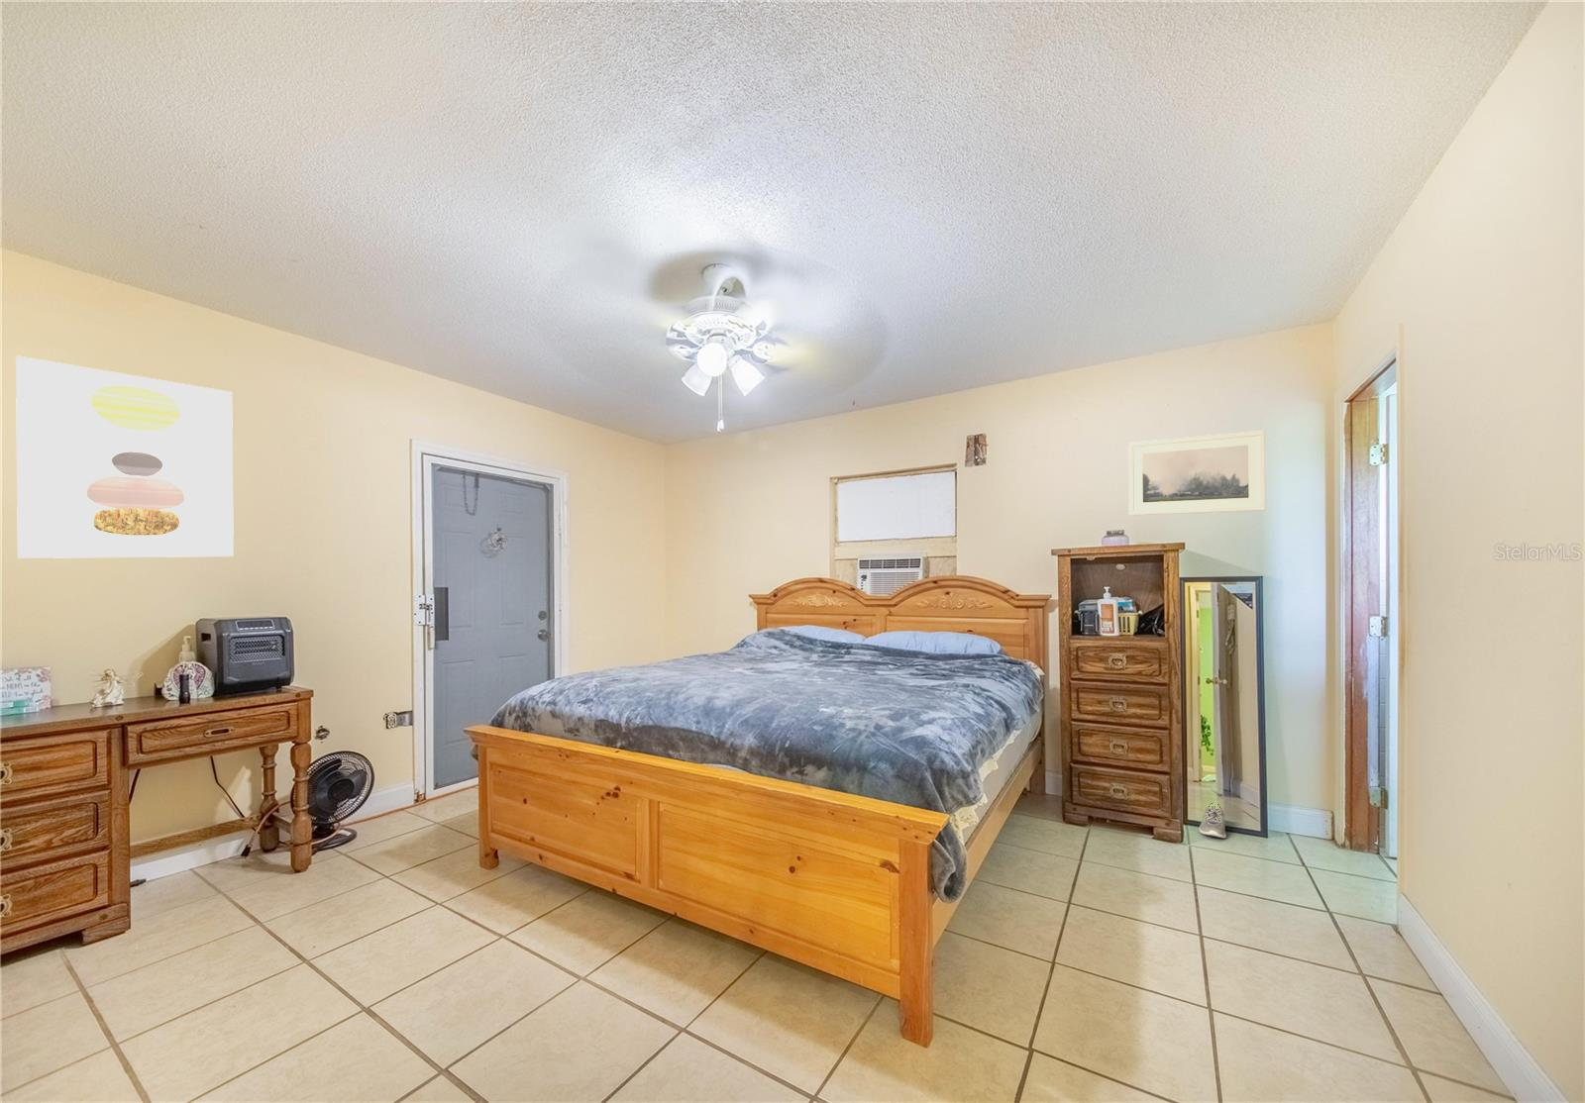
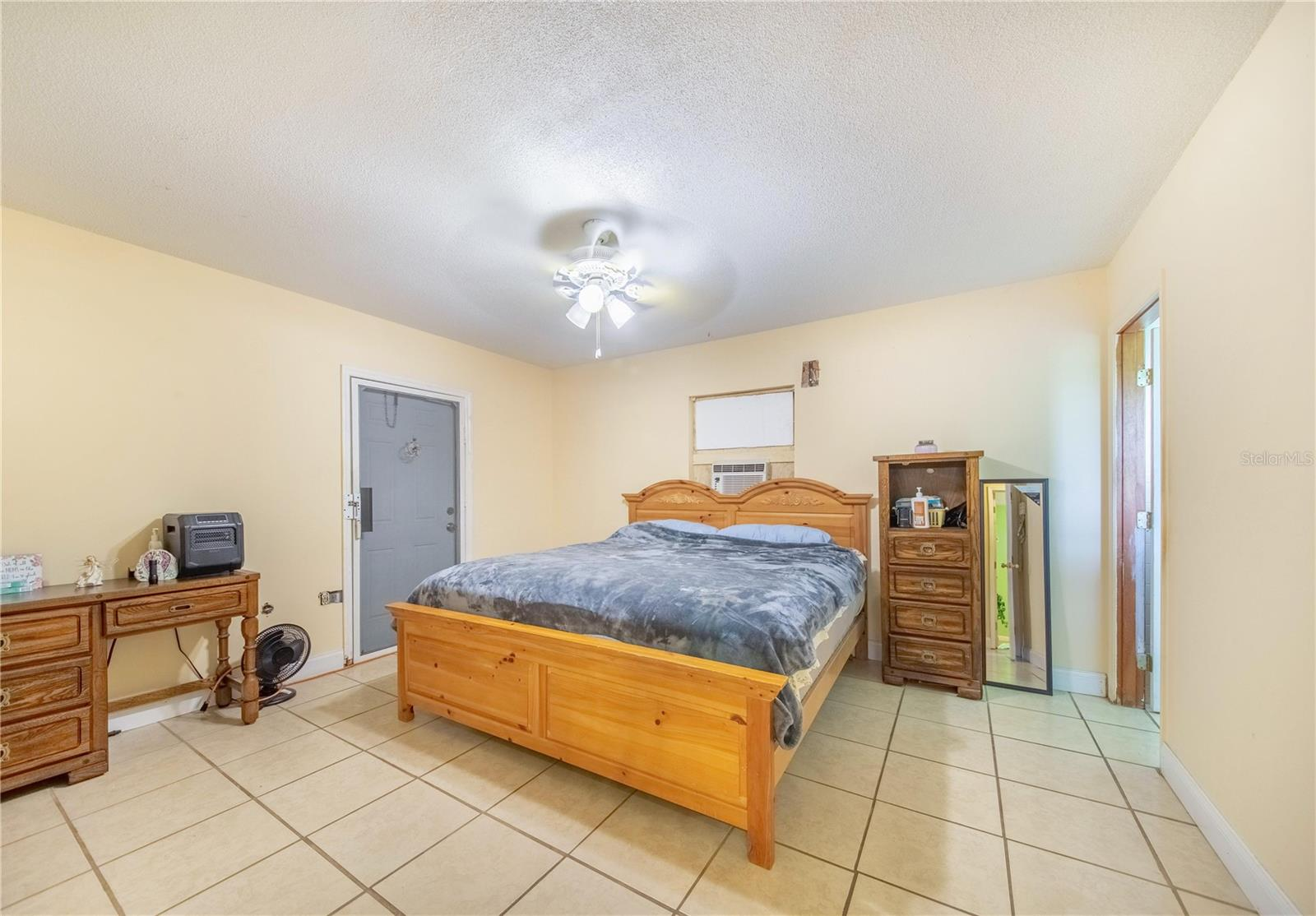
- wall art [14,355,235,560]
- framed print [1127,430,1267,515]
- sneaker [1198,801,1227,839]
